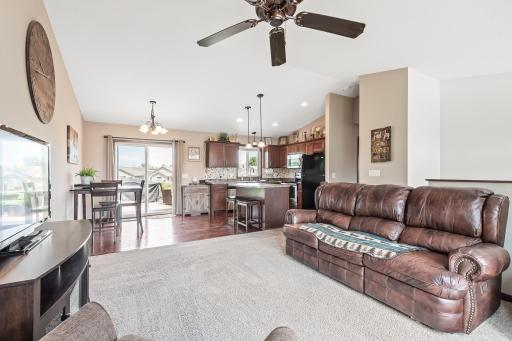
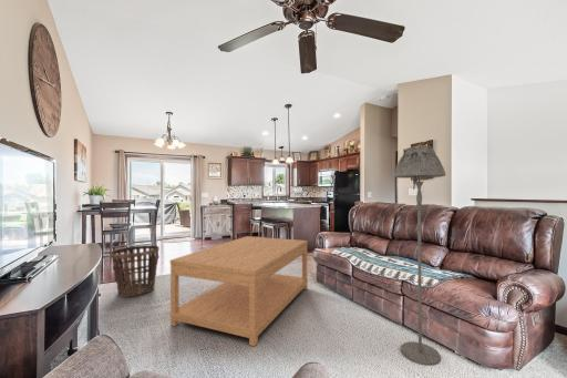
+ basket [110,244,161,298]
+ coffee table [169,235,309,347]
+ floor lamp [393,145,446,367]
